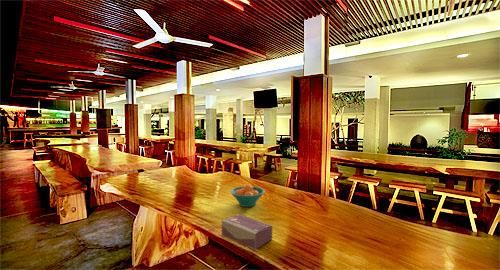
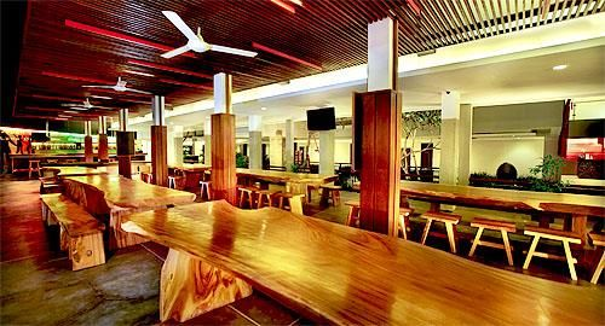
- fruit bowl [229,183,266,208]
- tissue box [221,213,273,251]
